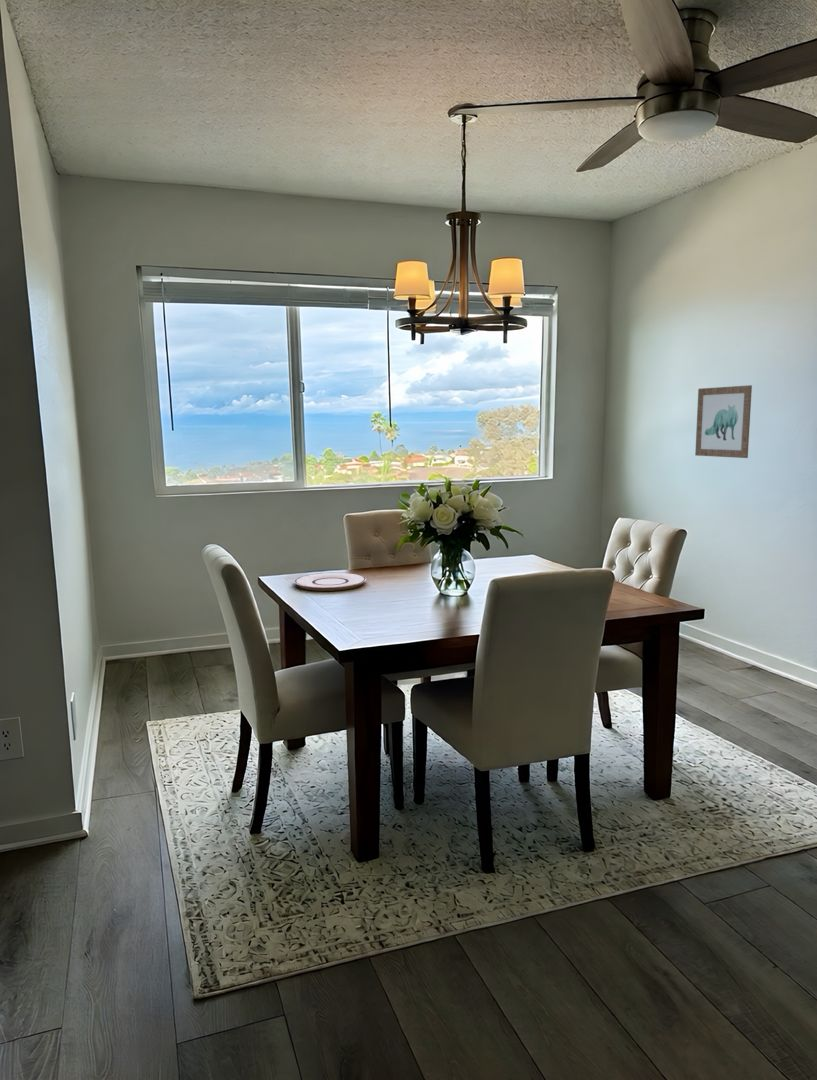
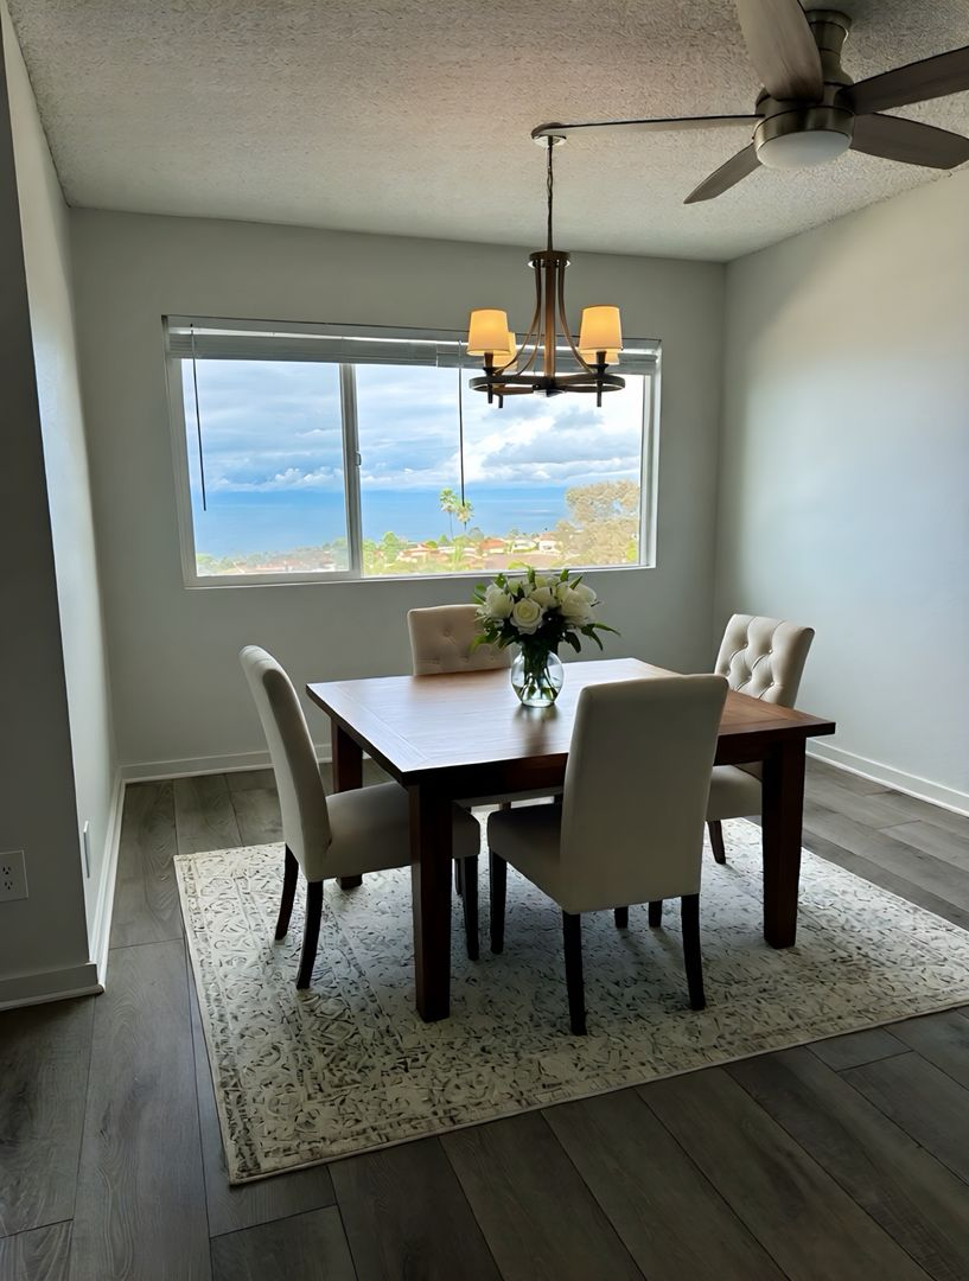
- wall art [694,384,753,459]
- plate [293,572,367,592]
